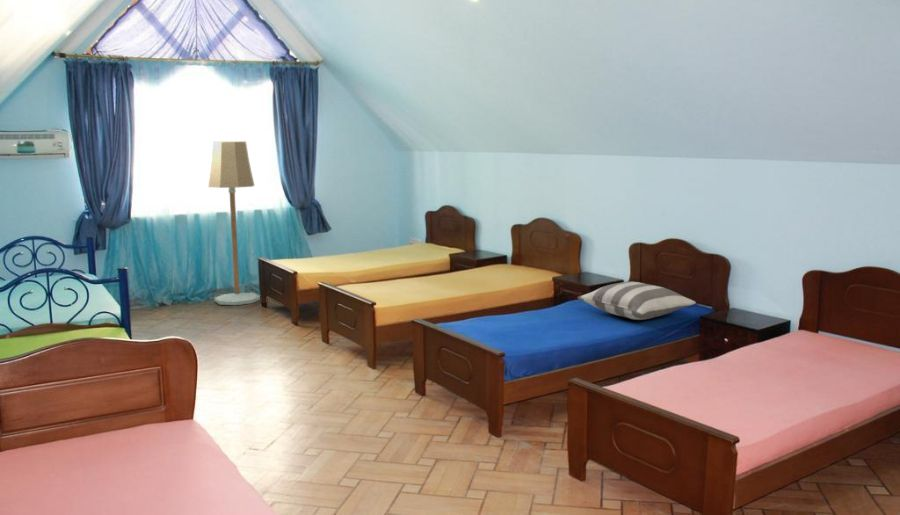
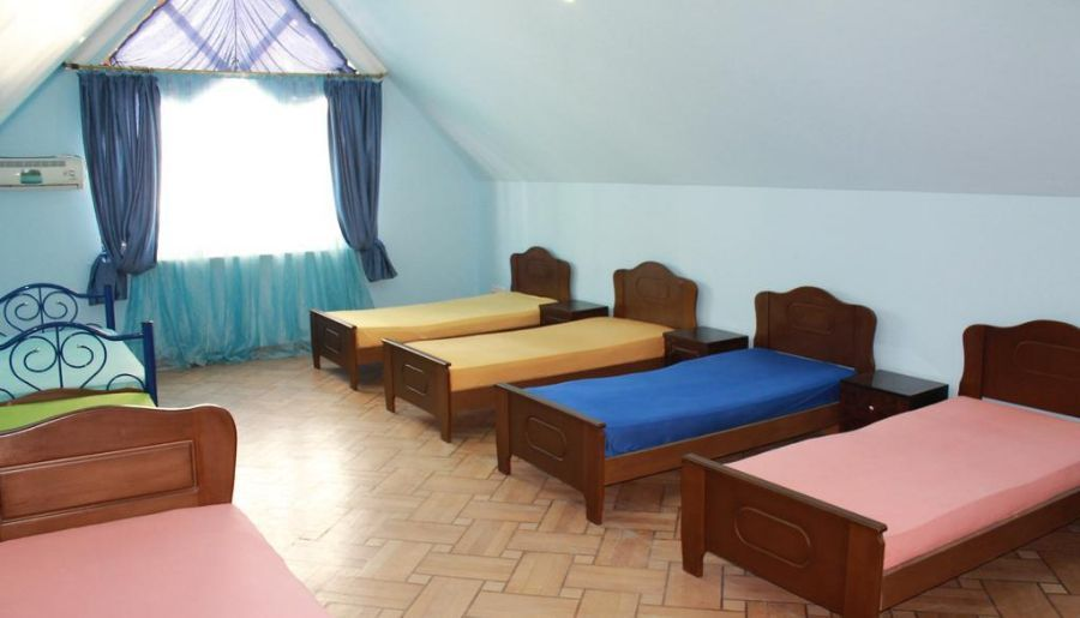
- floor lamp [207,140,261,306]
- pillow [577,280,697,321]
